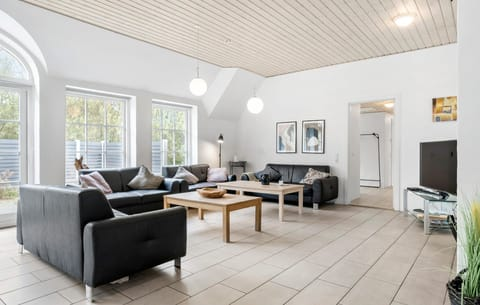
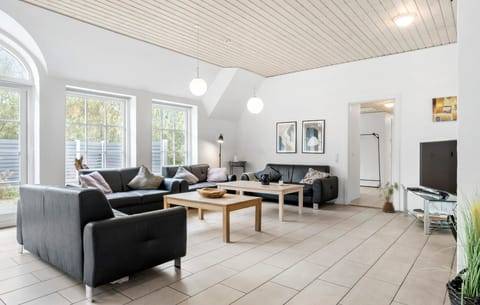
+ house plant [376,181,406,214]
